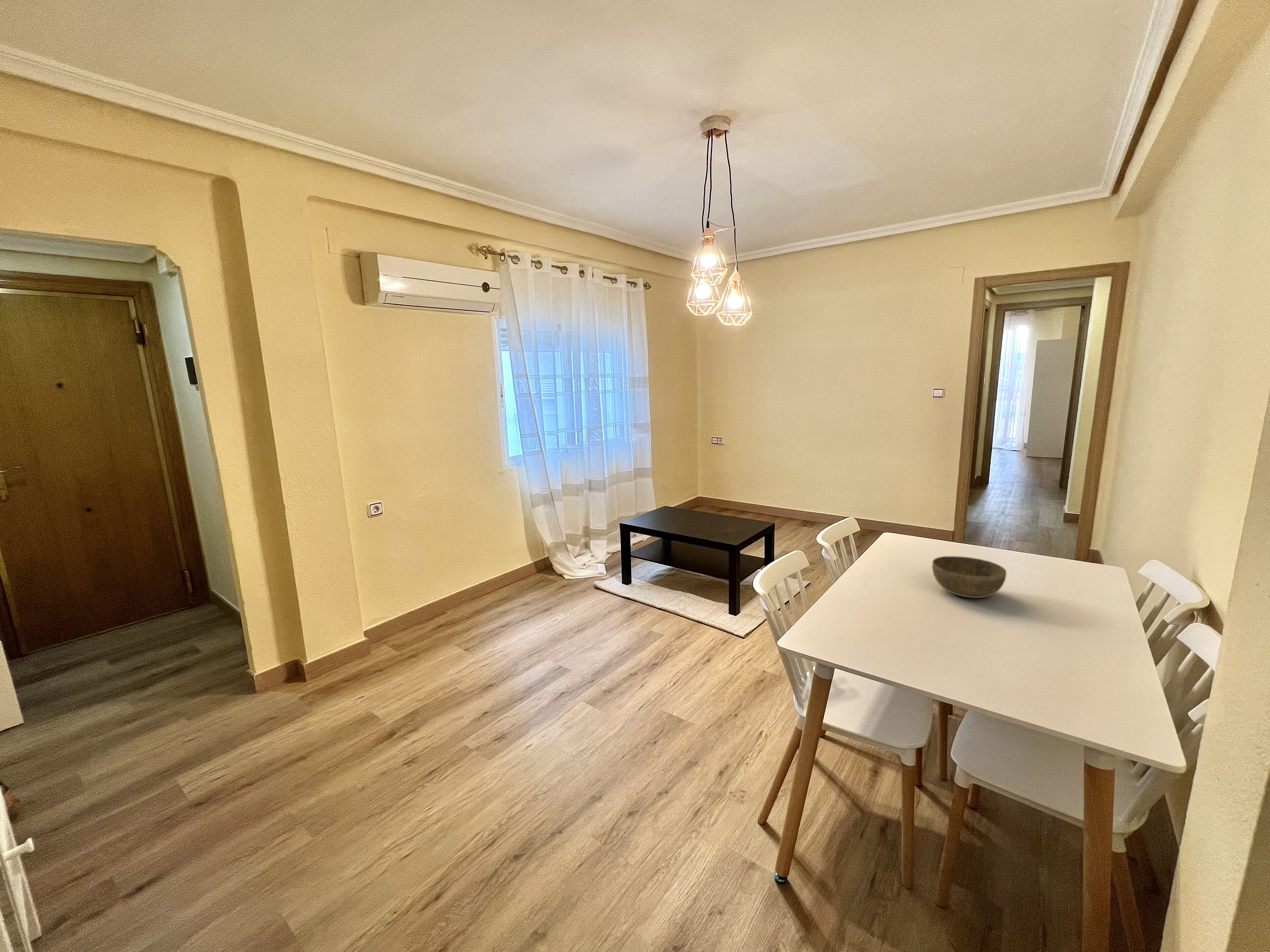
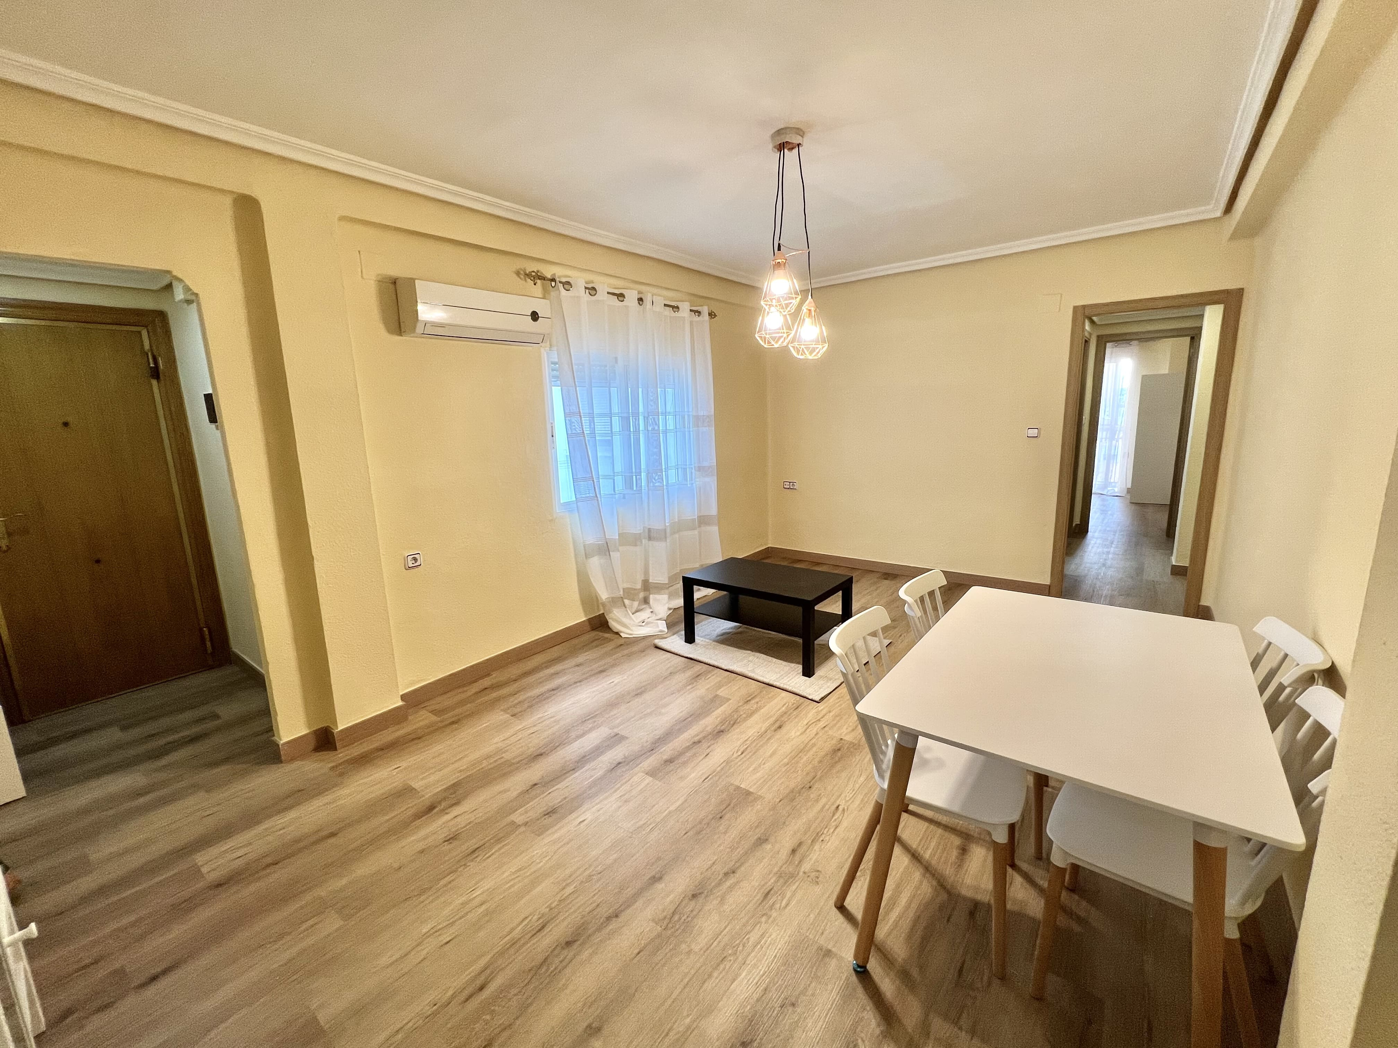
- bowl [932,556,1007,598]
